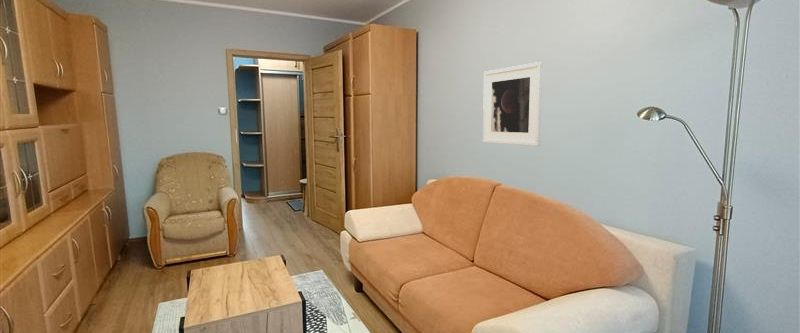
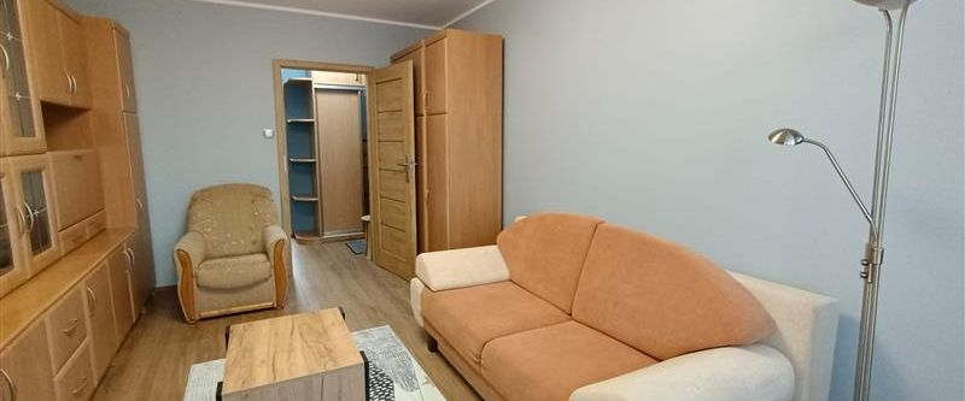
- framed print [482,61,544,147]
